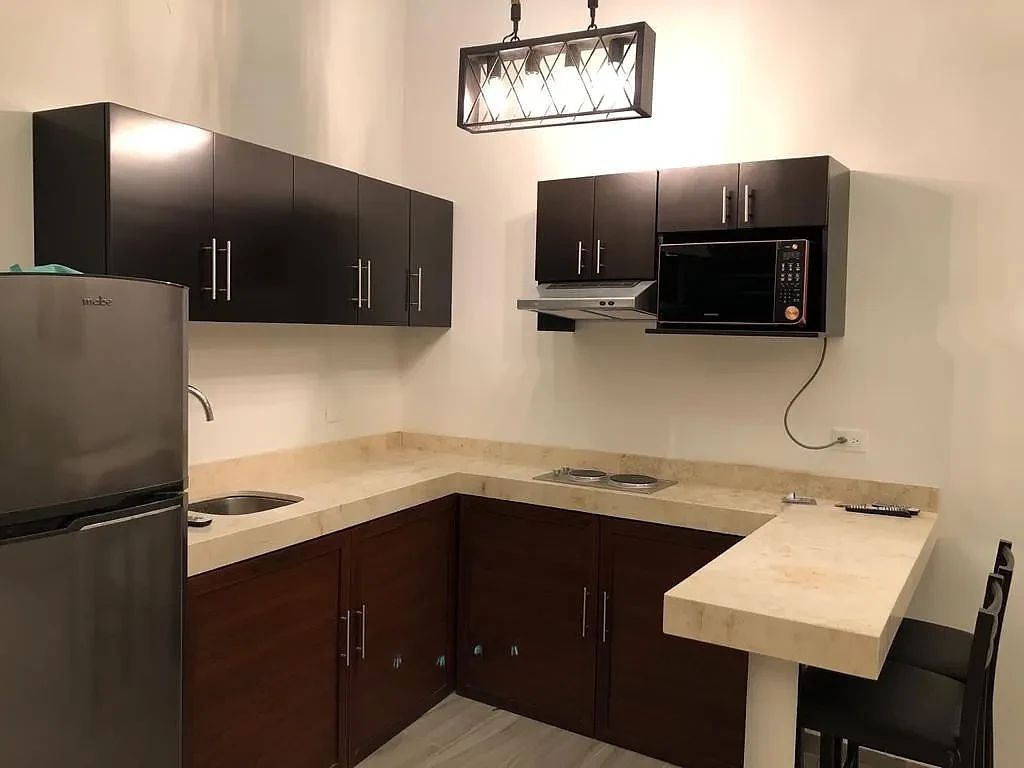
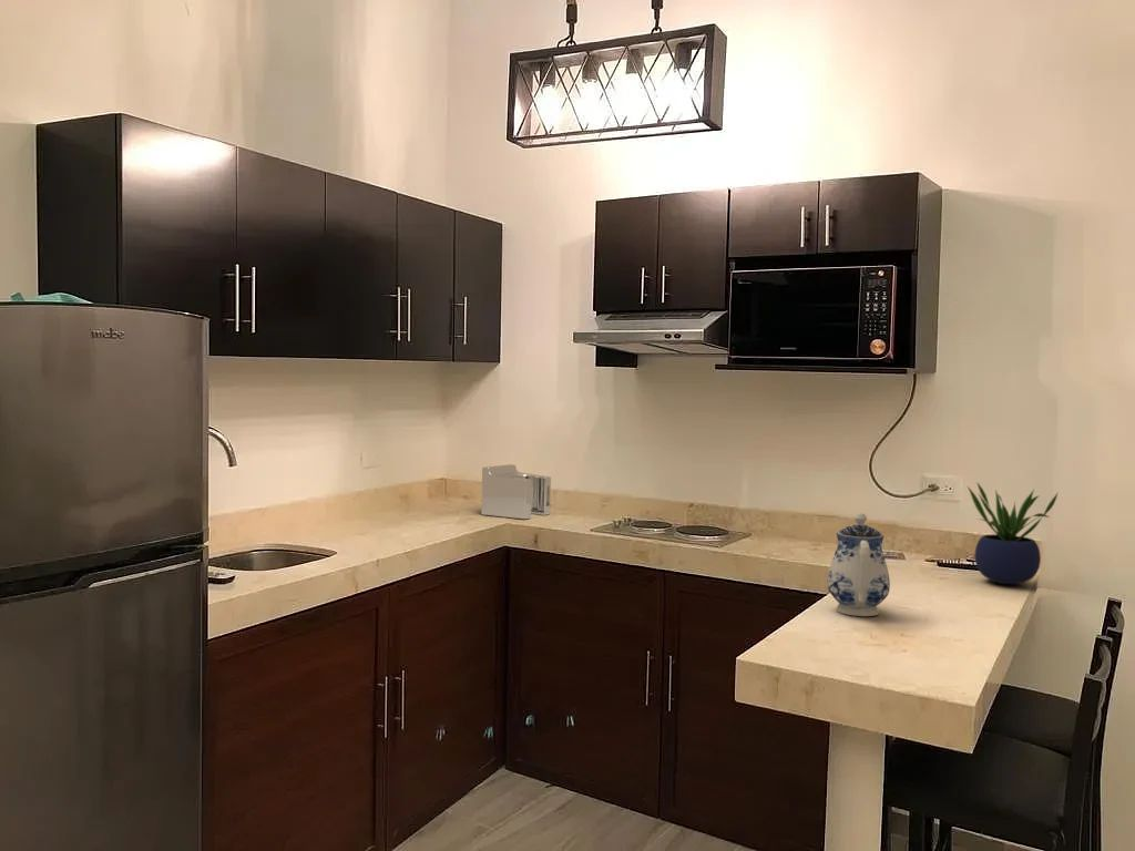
+ teapot [826,512,891,617]
+ potted plant [965,482,1060,585]
+ paper towel holder [480,463,552,520]
